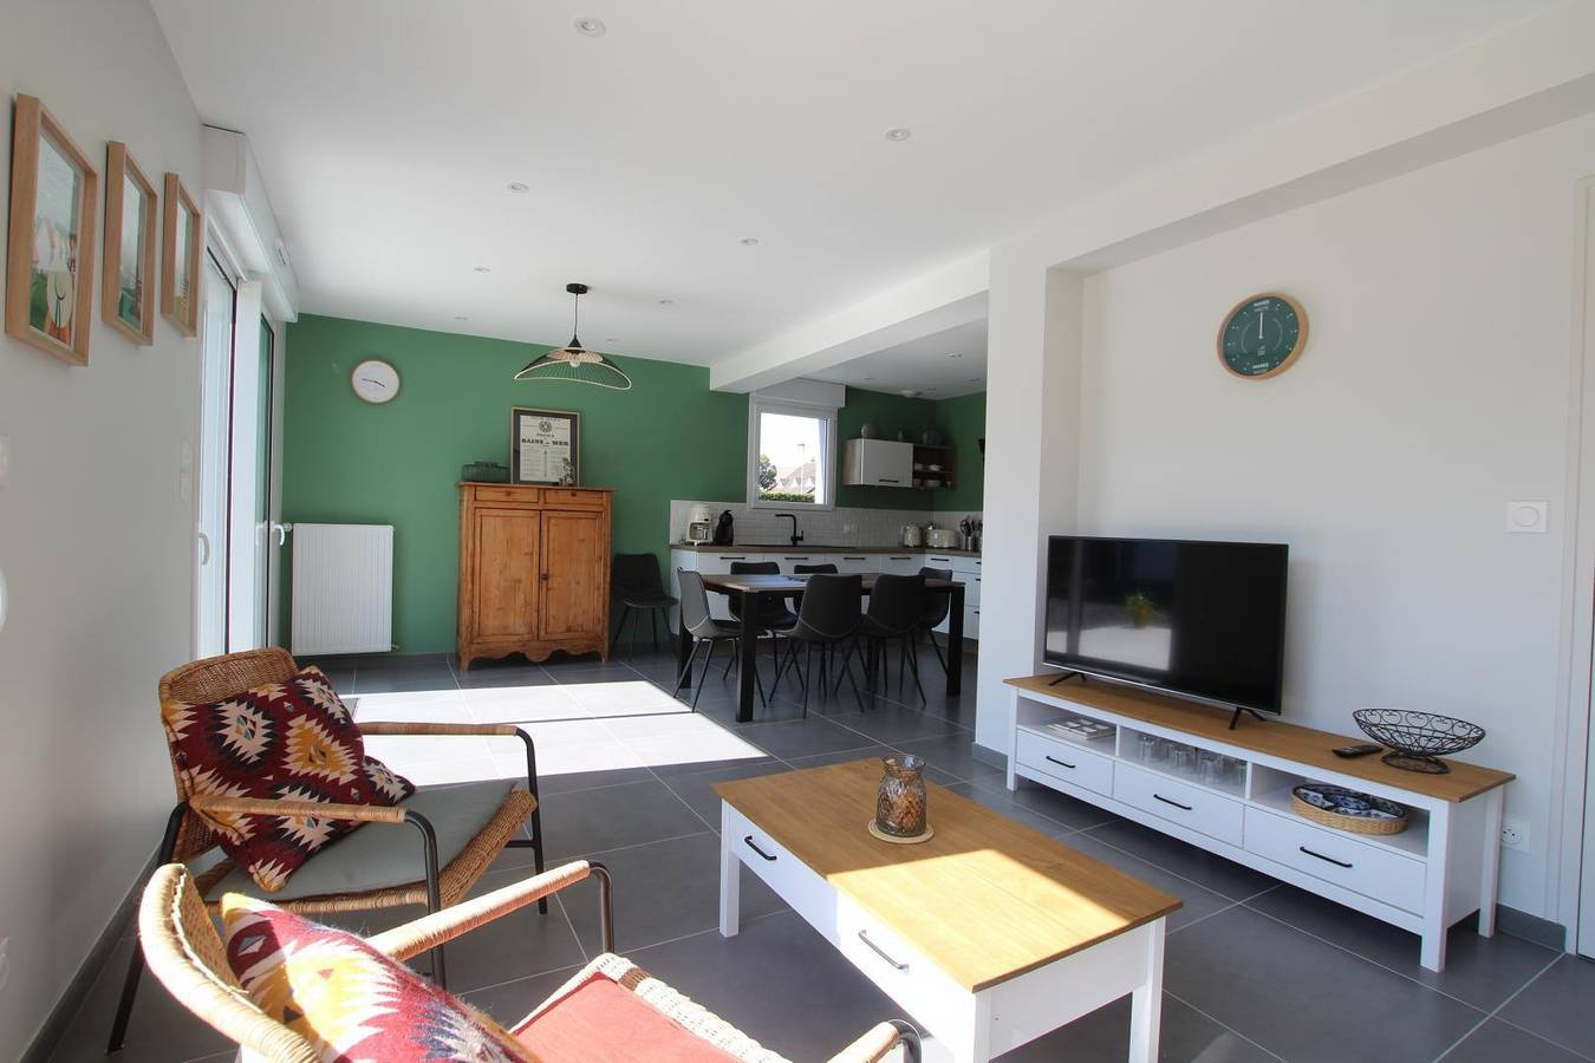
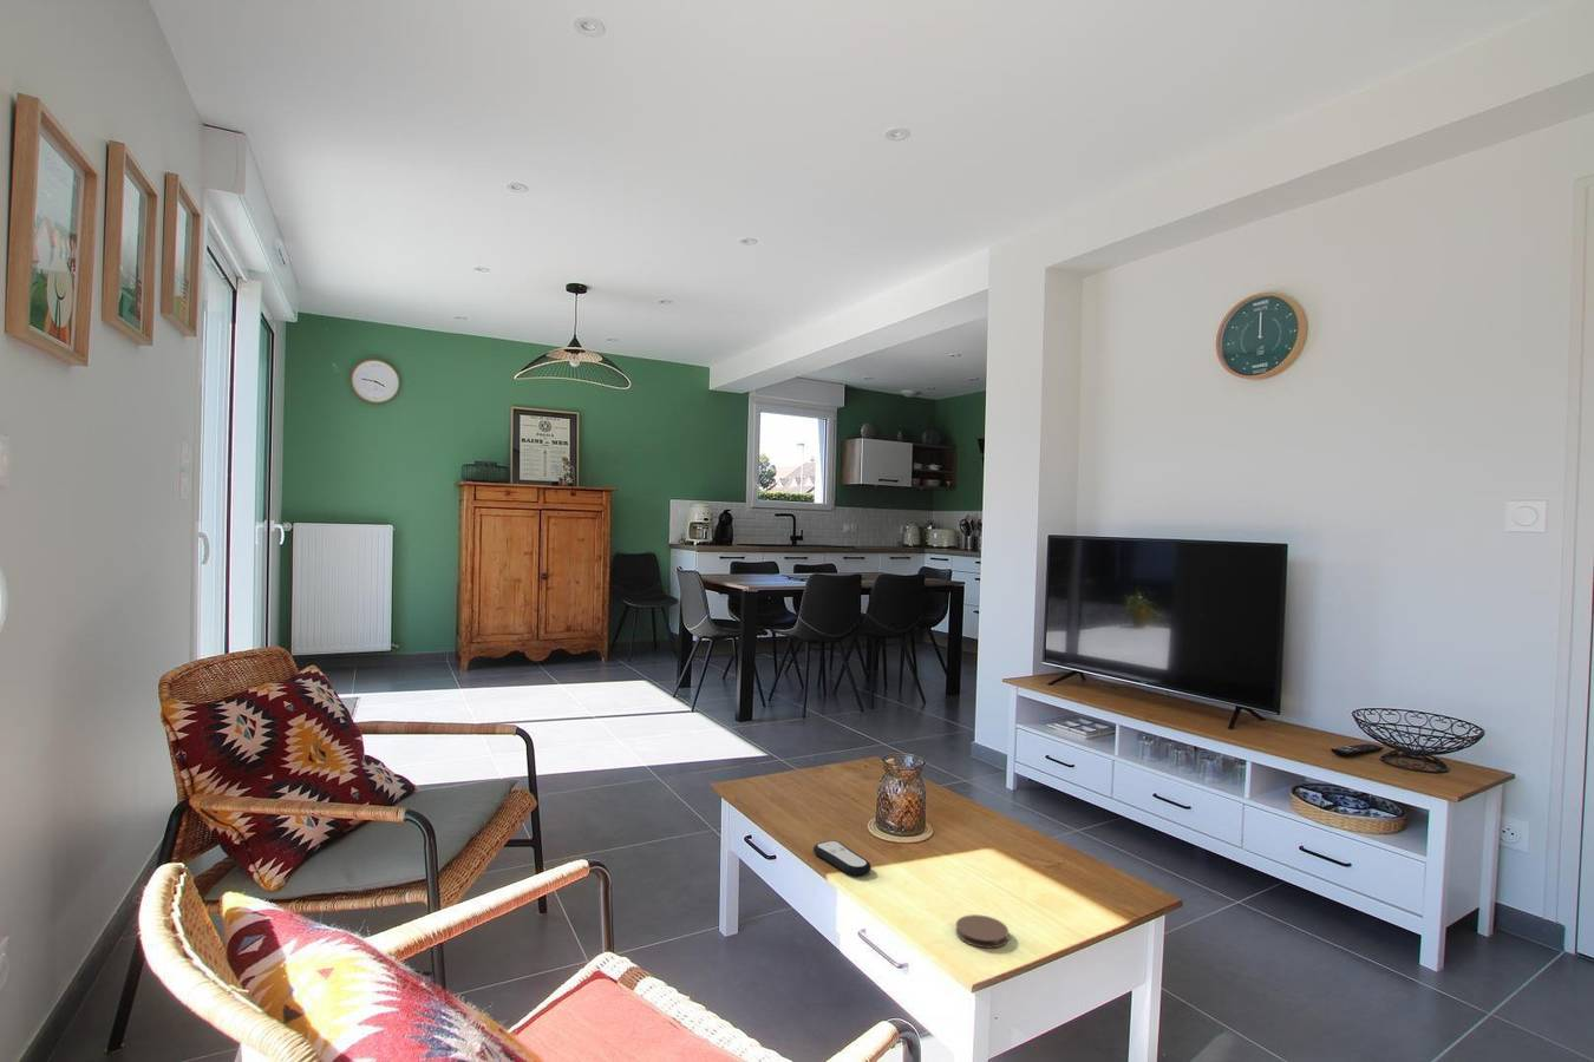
+ remote control [812,839,872,877]
+ coaster [955,914,1009,948]
